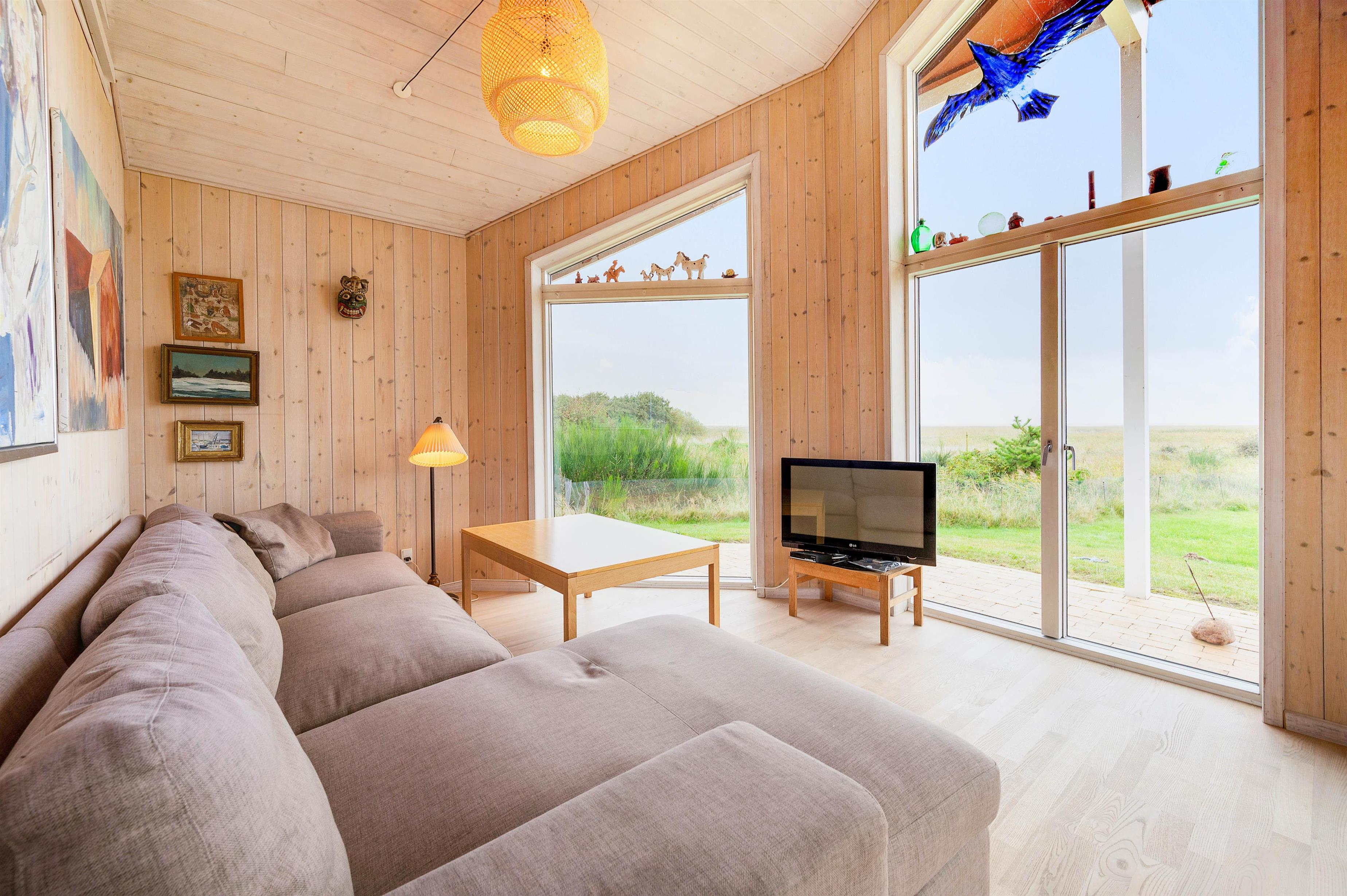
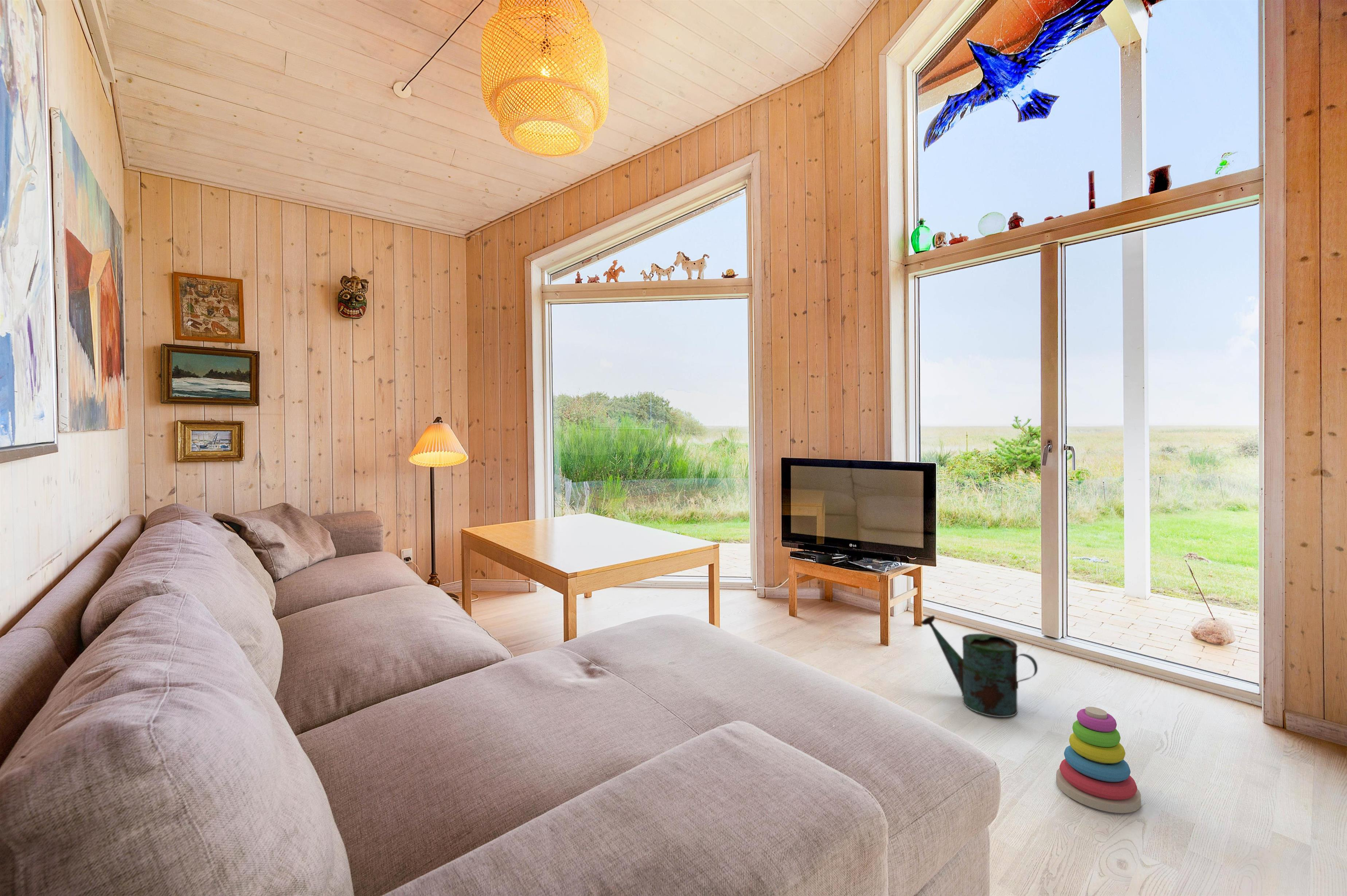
+ watering can [920,615,1038,717]
+ stacking toy [1056,707,1141,814]
